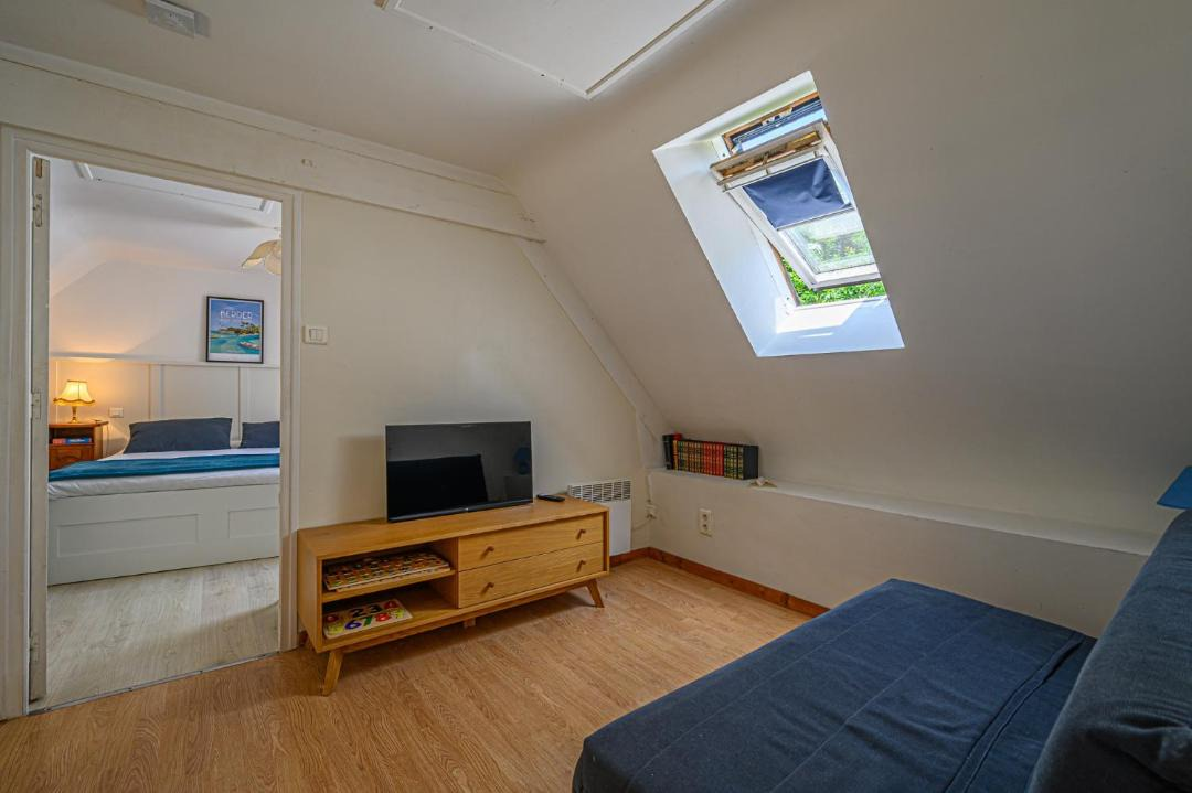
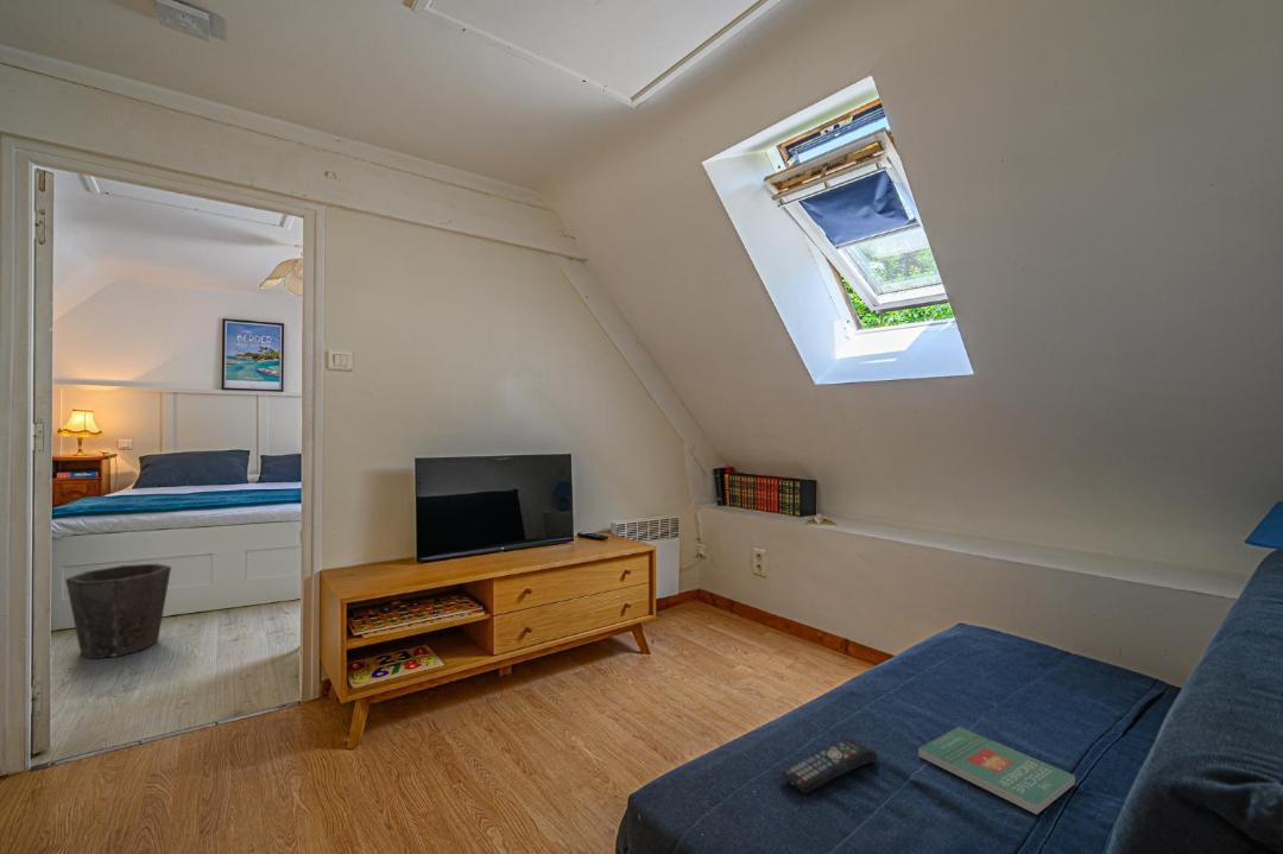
+ book [917,726,1076,816]
+ remote control [779,736,879,795]
+ waste bin [64,563,172,659]
